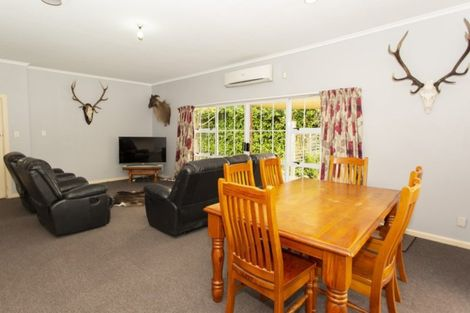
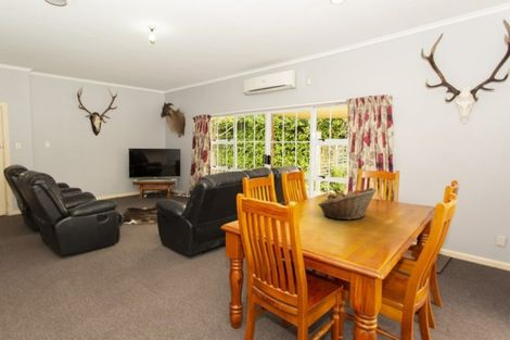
+ fruit basket [317,187,378,221]
